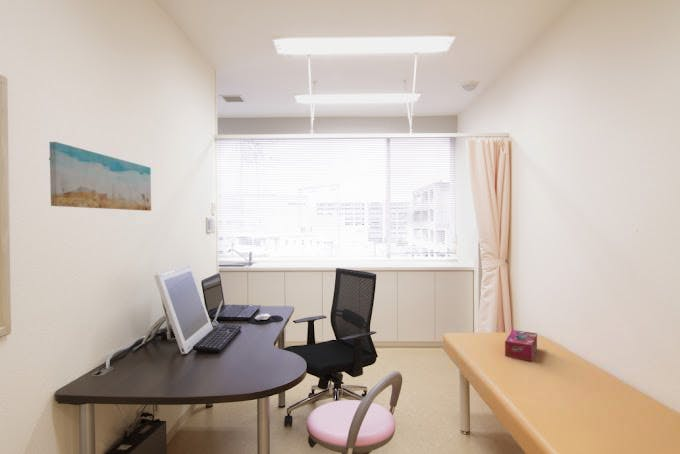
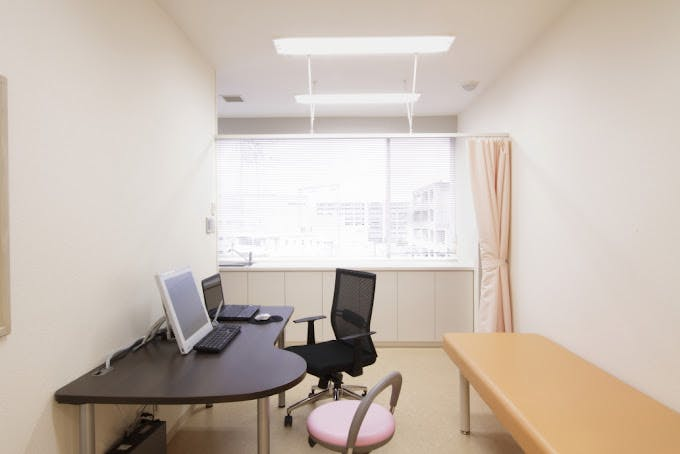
- tissue box [504,329,538,362]
- wall art [48,141,152,212]
